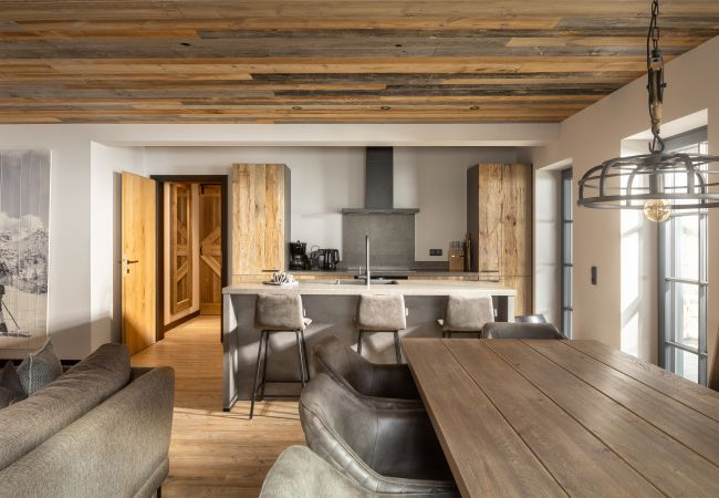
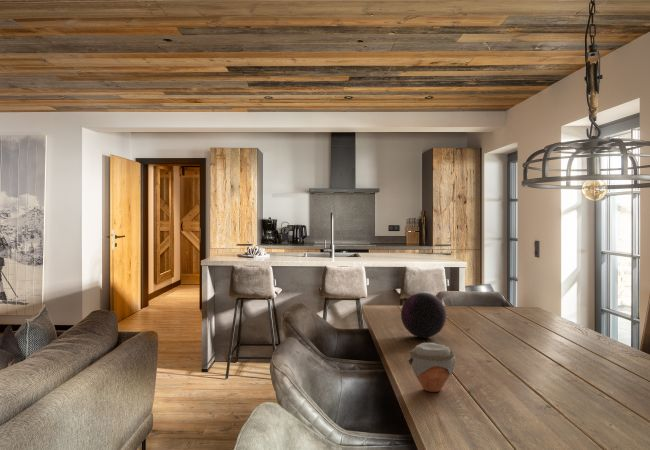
+ decorative orb [400,292,447,339]
+ jar [407,342,457,393]
